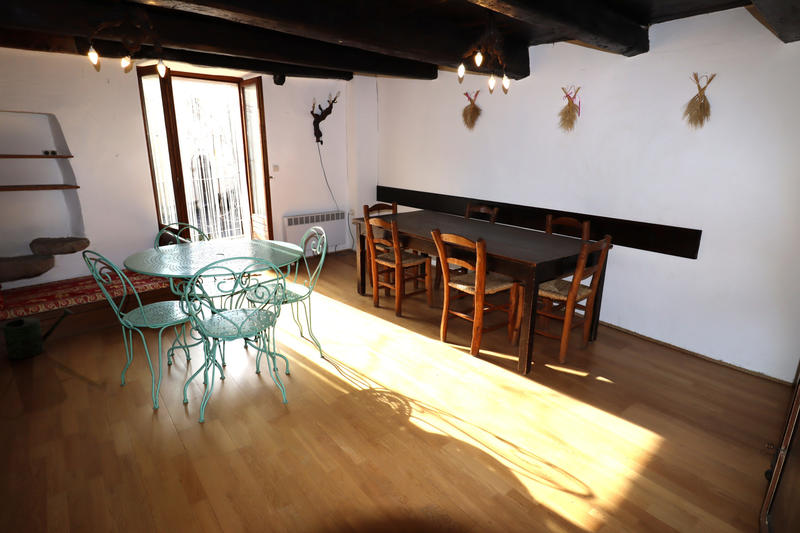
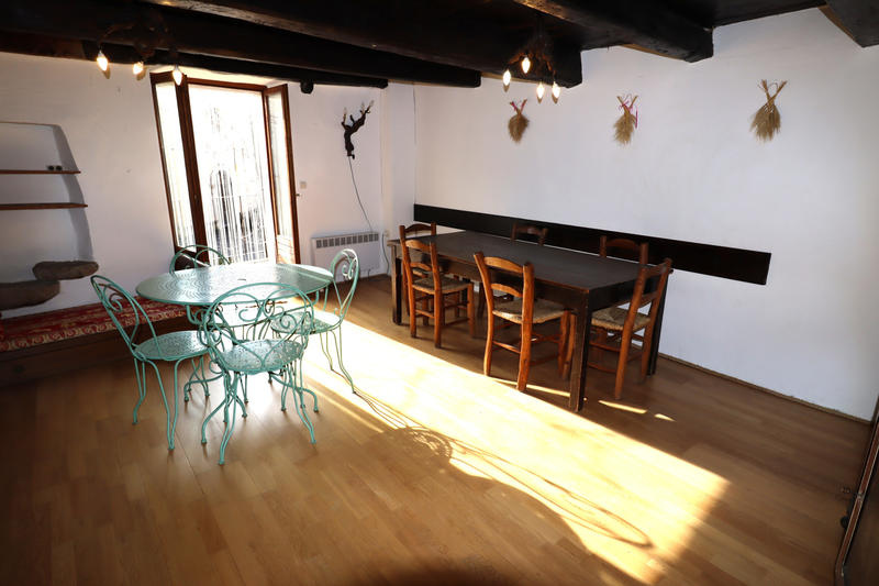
- watering can [0,307,75,360]
